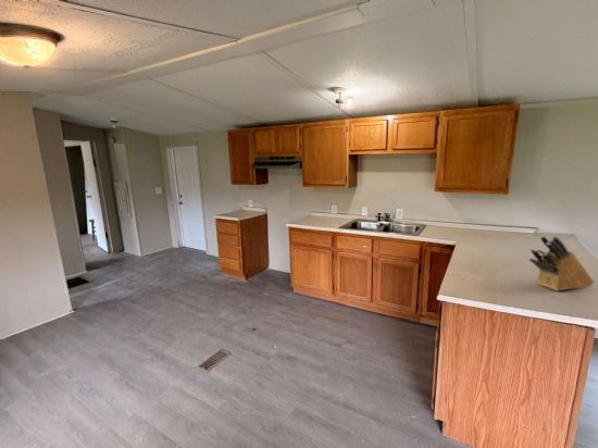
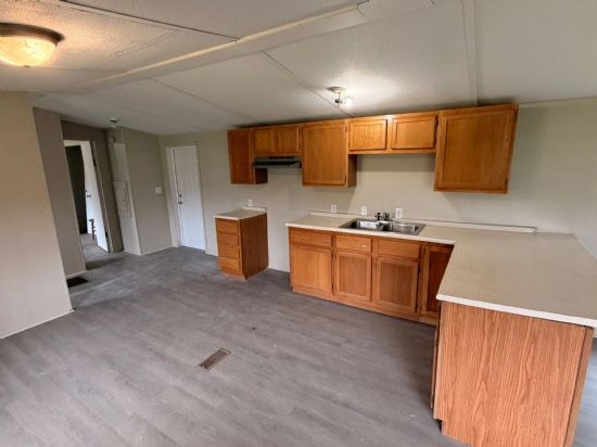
- knife block [528,235,595,293]
